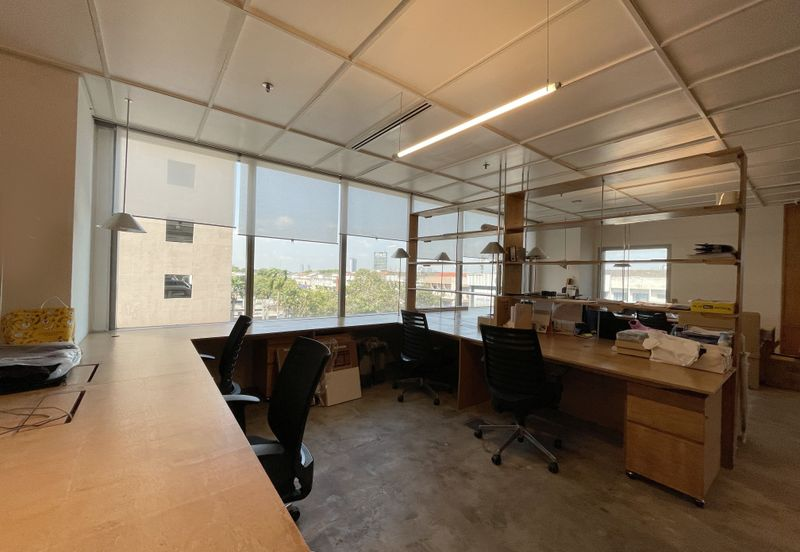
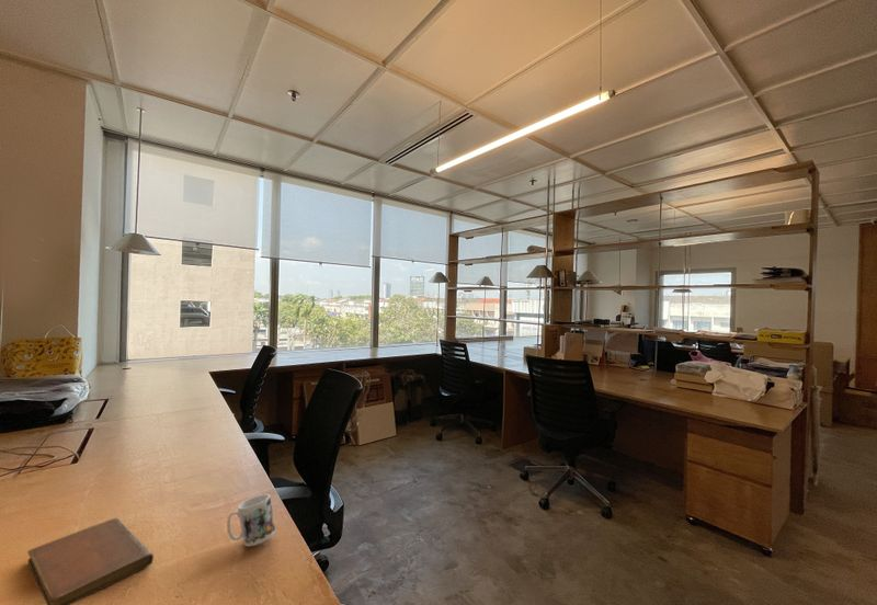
+ notebook [26,517,155,605]
+ mug [226,493,276,547]
